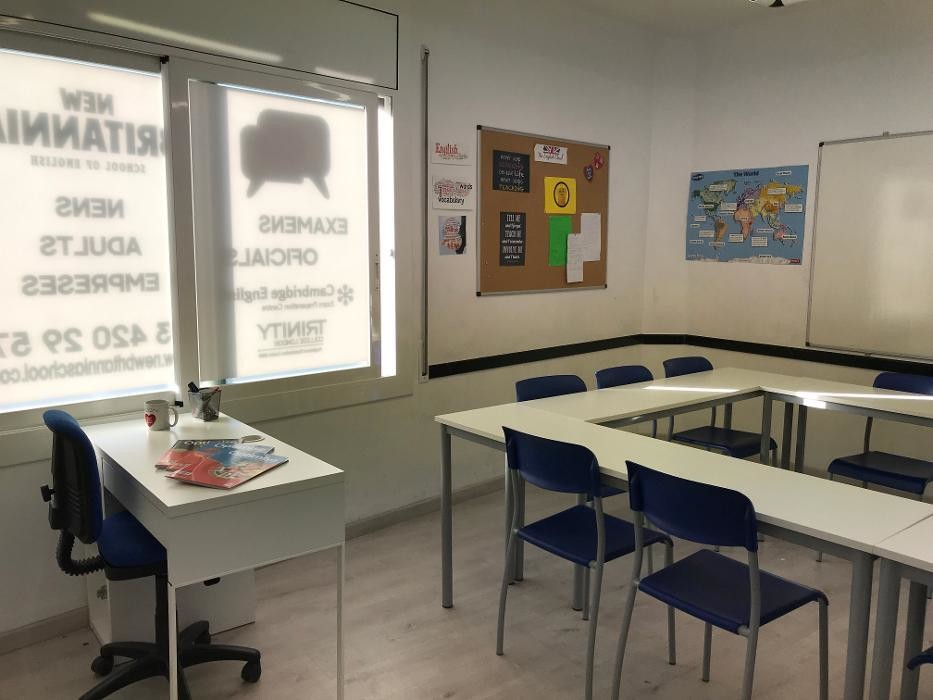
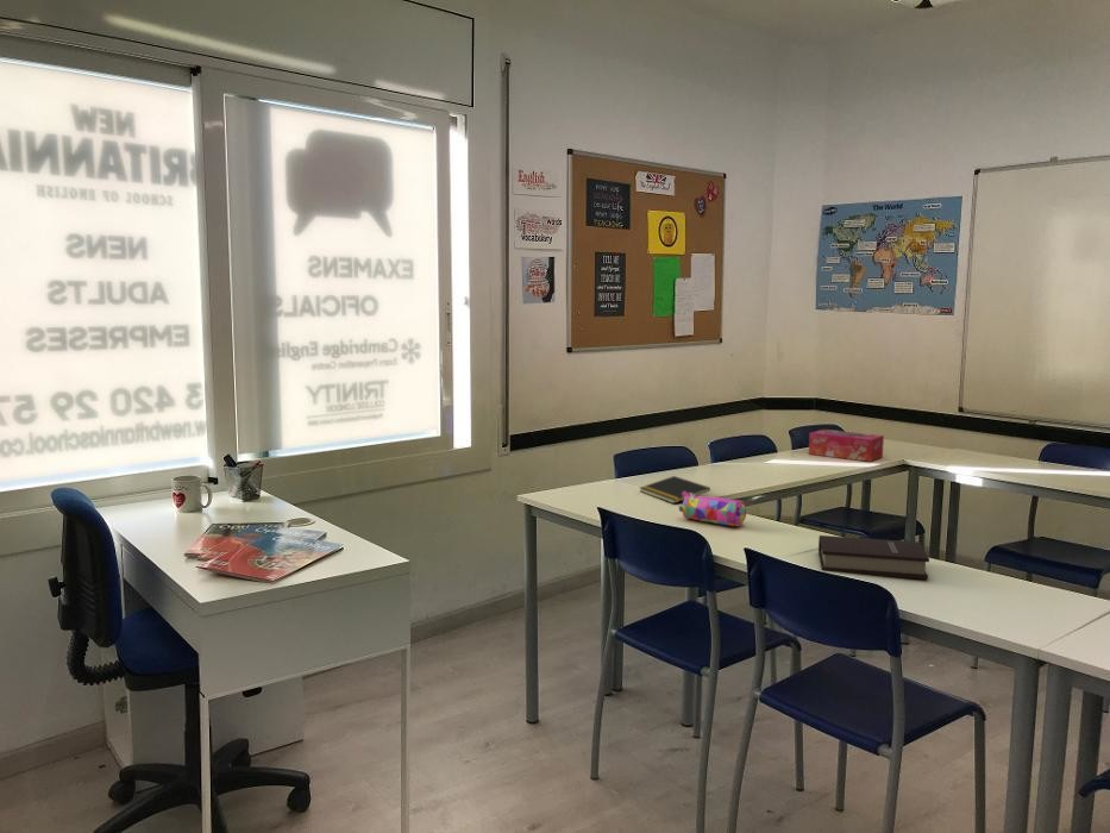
+ book [817,534,930,581]
+ pencil case [678,491,747,527]
+ tissue box [808,428,885,463]
+ notepad [639,475,711,505]
